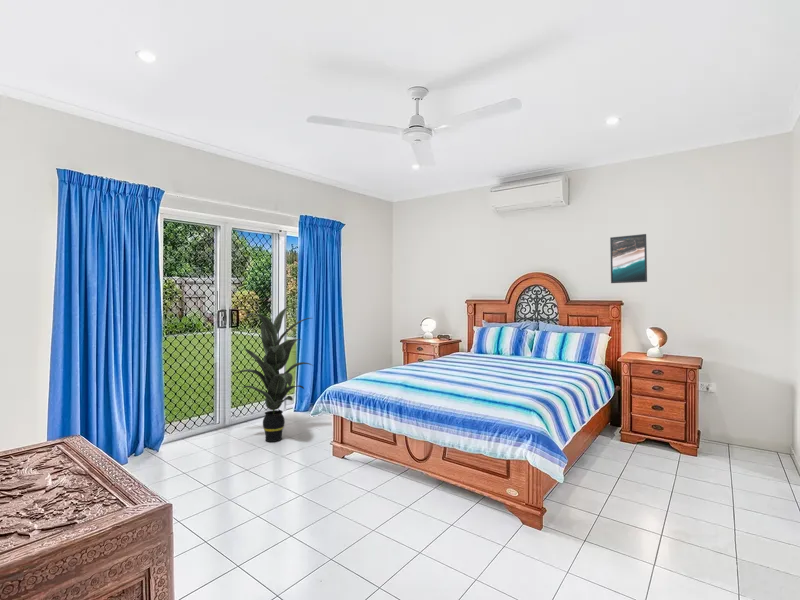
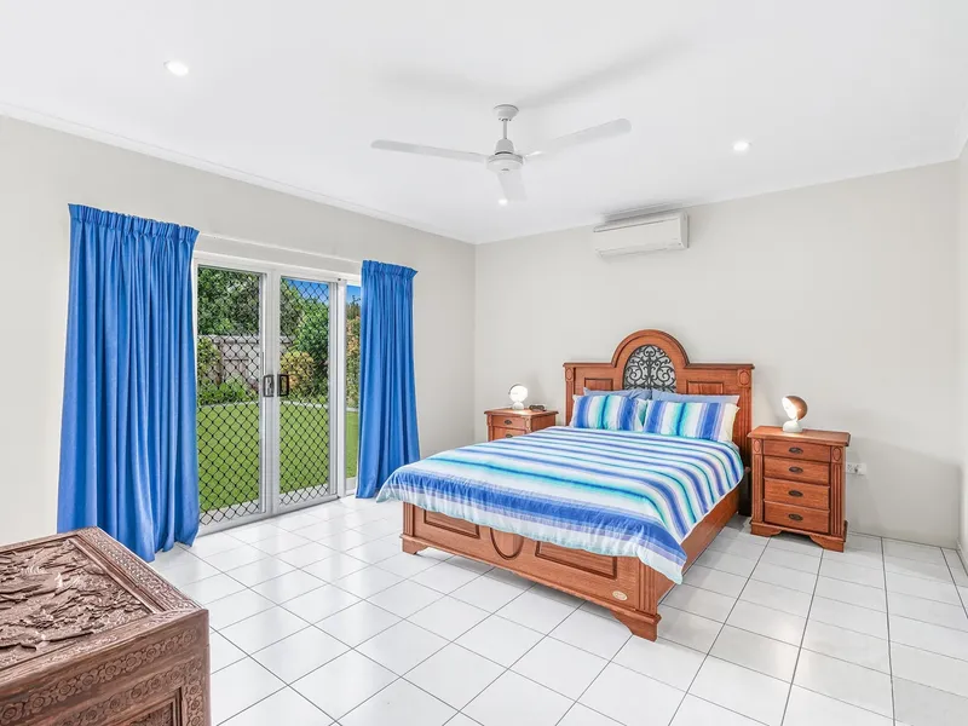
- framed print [609,233,648,284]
- indoor plant [232,305,313,443]
